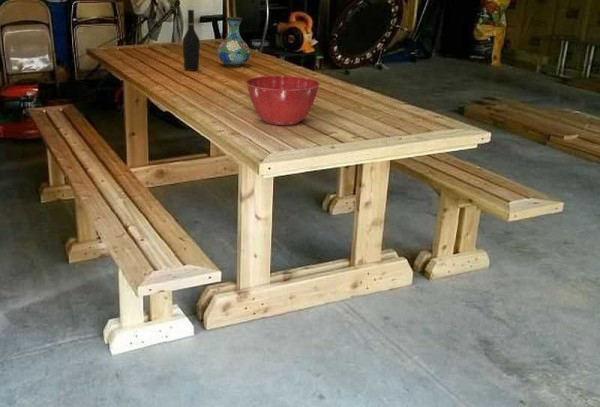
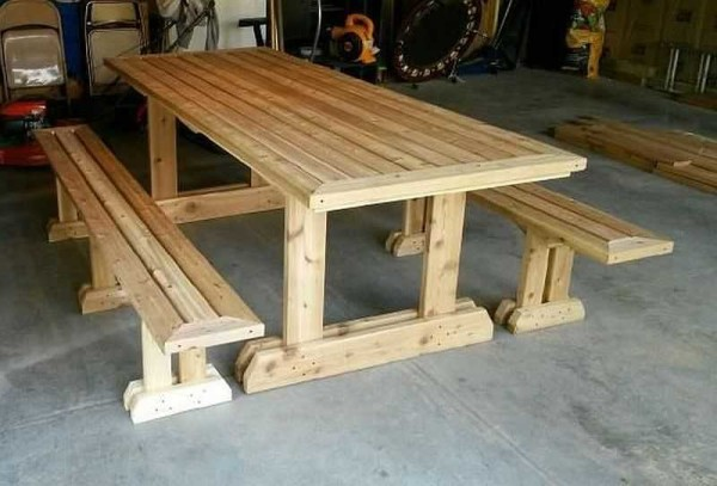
- vase [216,16,251,68]
- mixing bowl [245,75,321,126]
- wine bottle [182,9,201,72]
